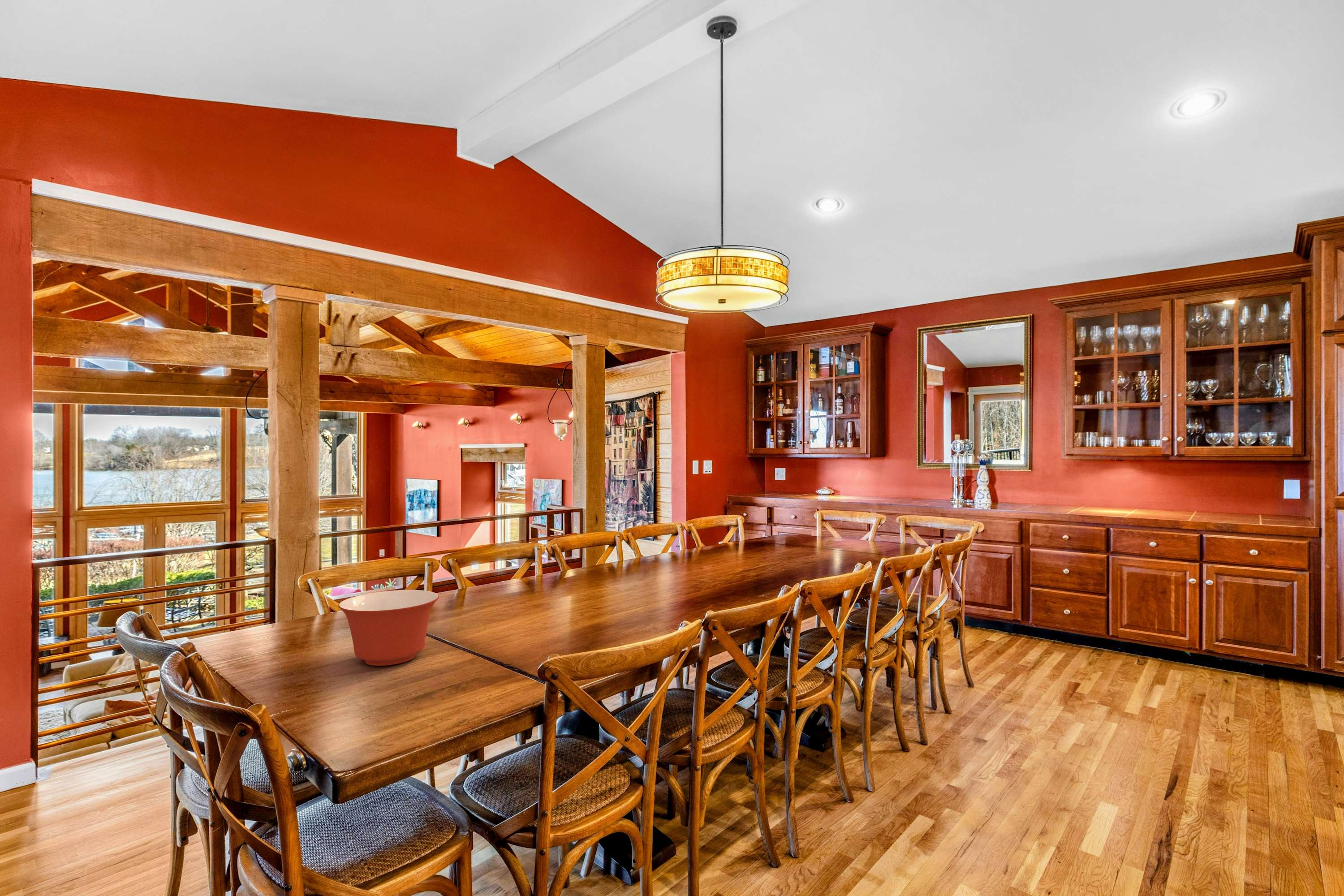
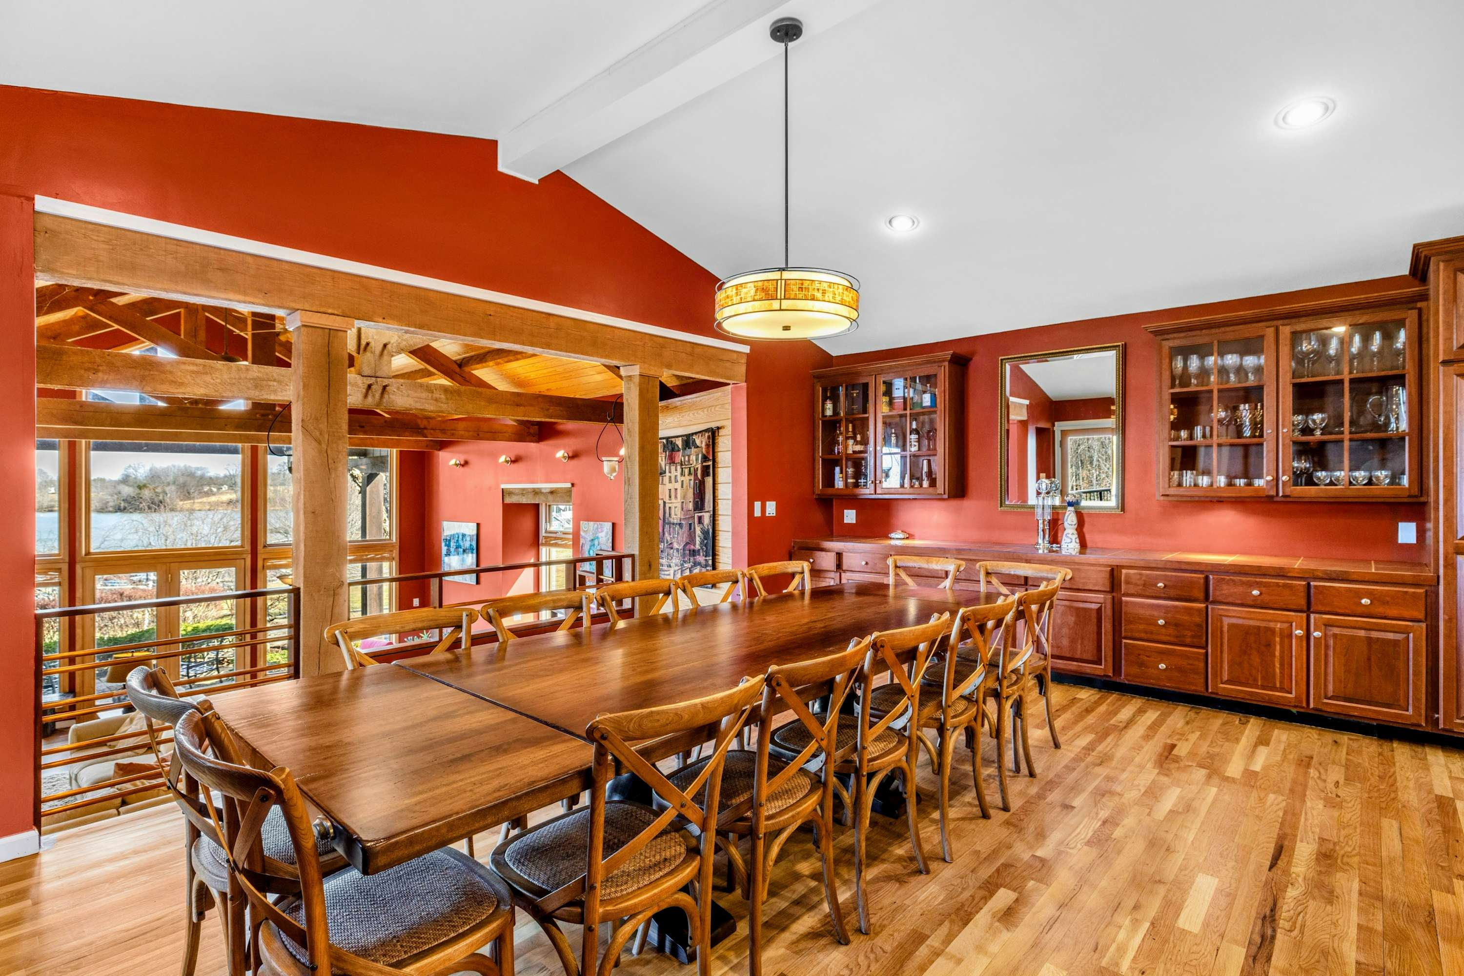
- mixing bowl [338,590,439,666]
